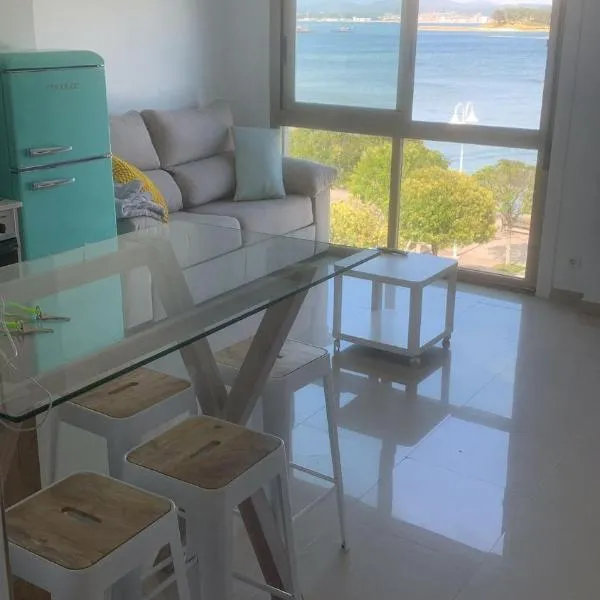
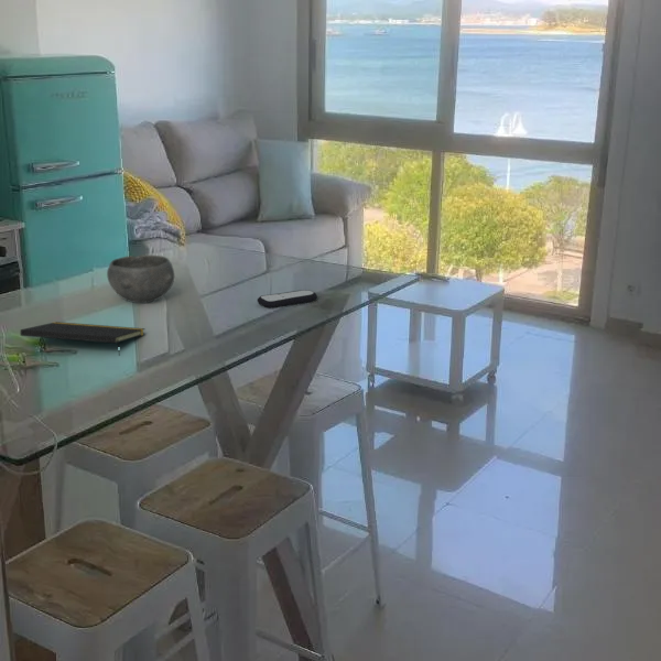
+ remote control [256,289,318,310]
+ notepad [20,321,147,357]
+ bowl [106,253,175,304]
